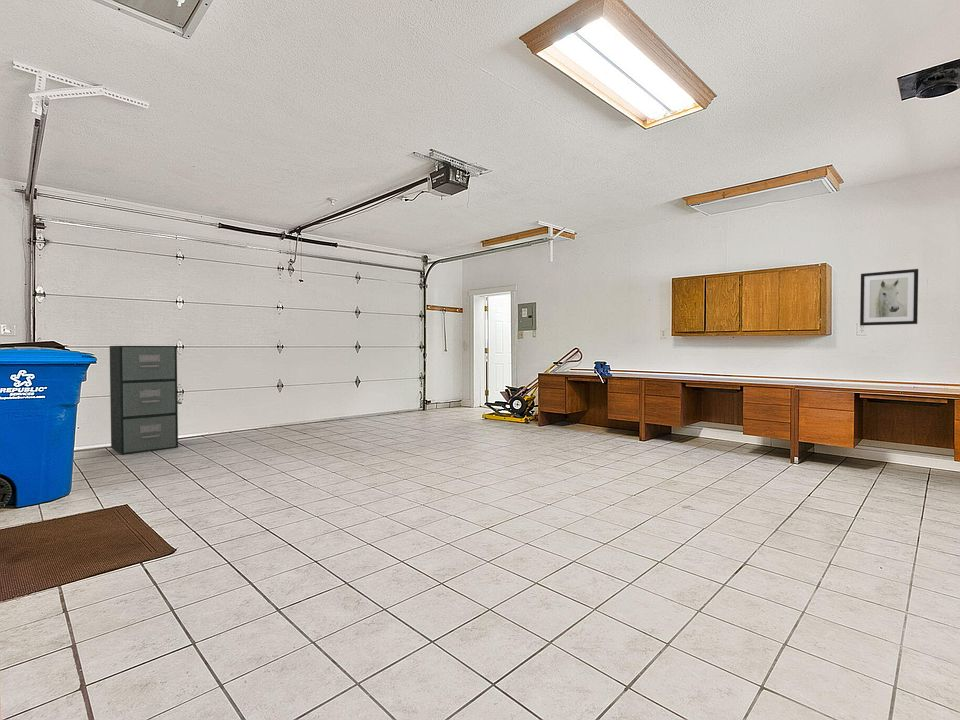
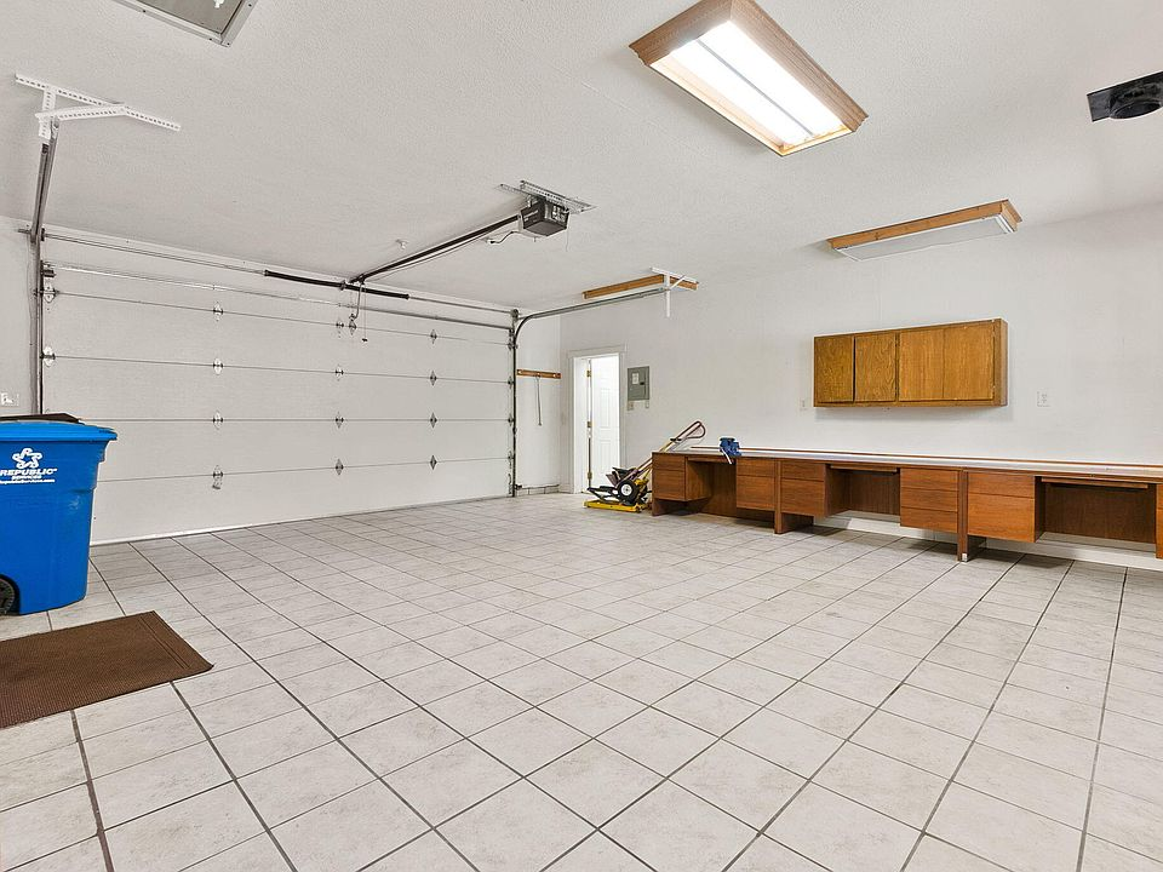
- filing cabinet [109,345,179,456]
- wall art [859,268,919,327]
